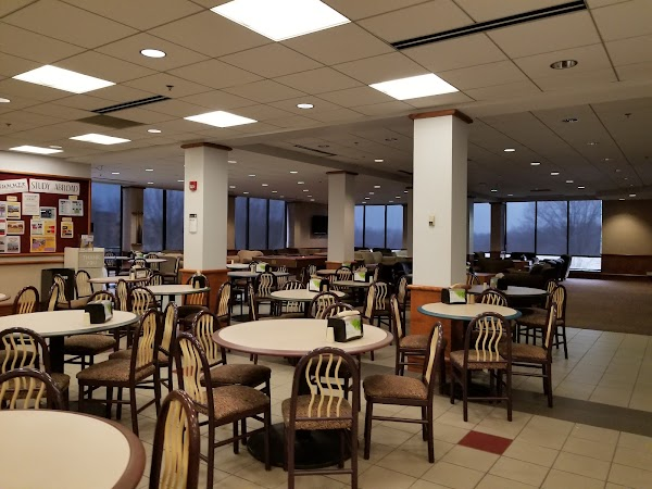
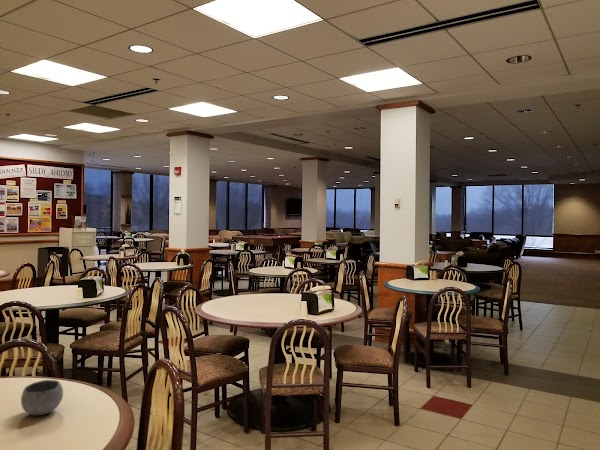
+ bowl [20,379,64,416]
